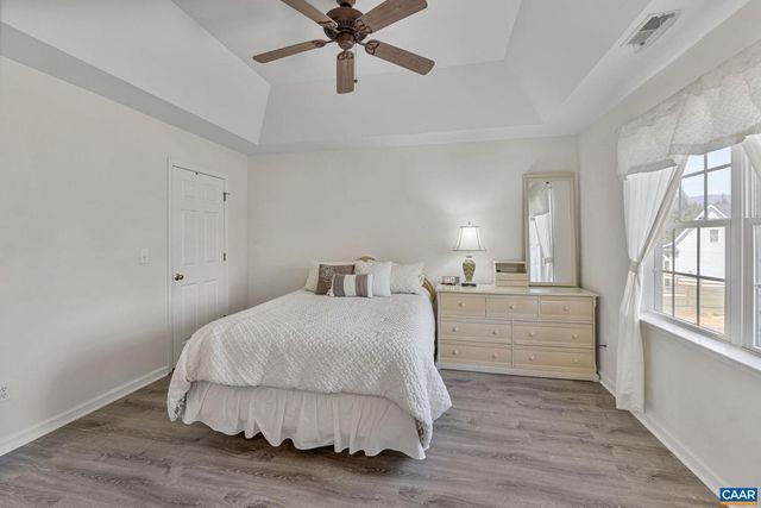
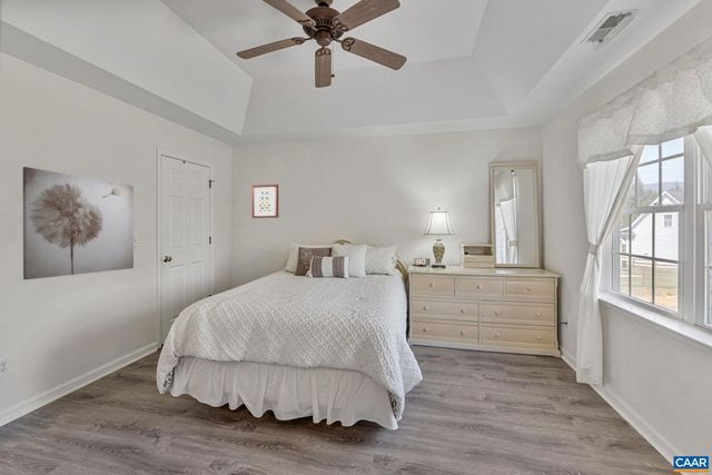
+ wall art [251,184,279,219]
+ wall art [22,166,135,280]
